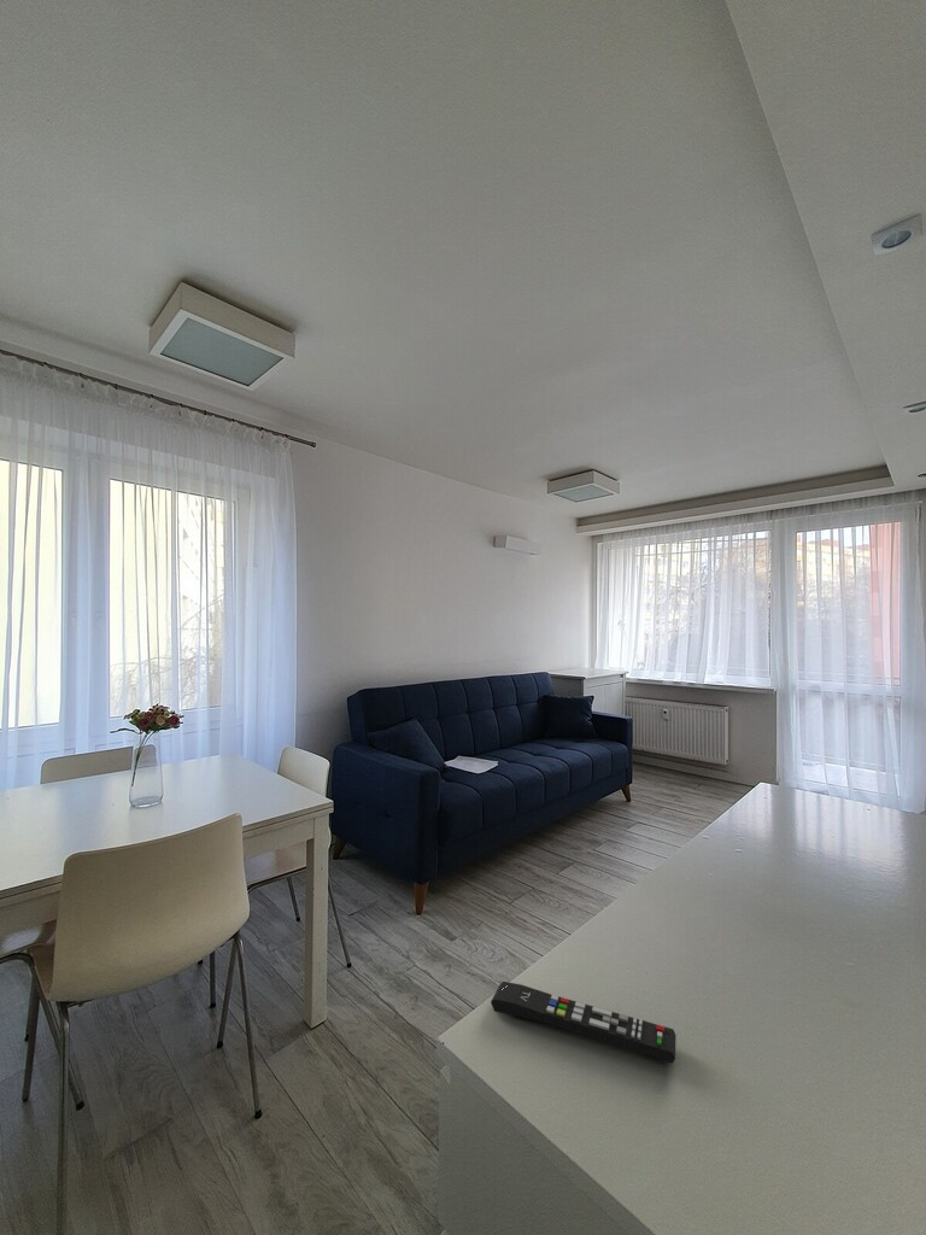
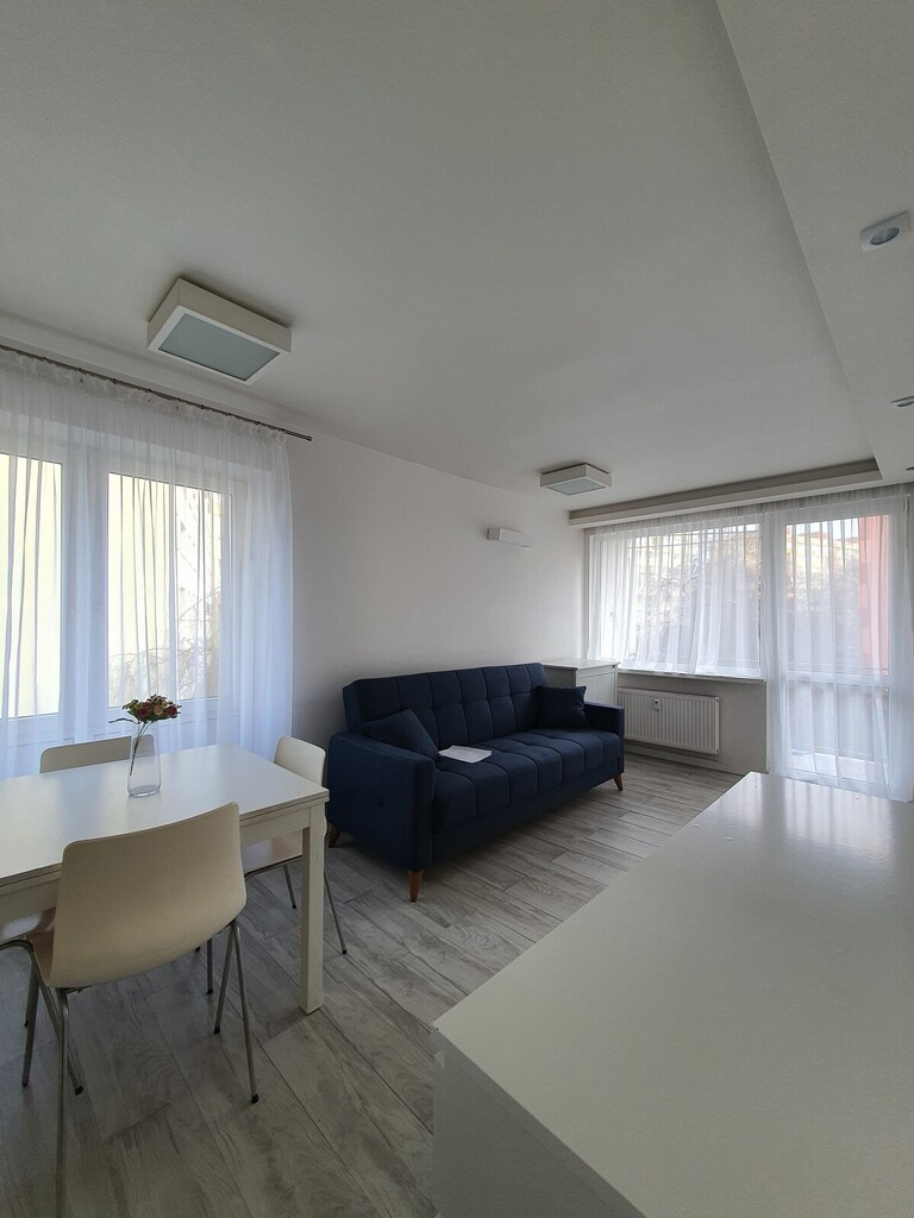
- remote control [490,981,678,1064]
